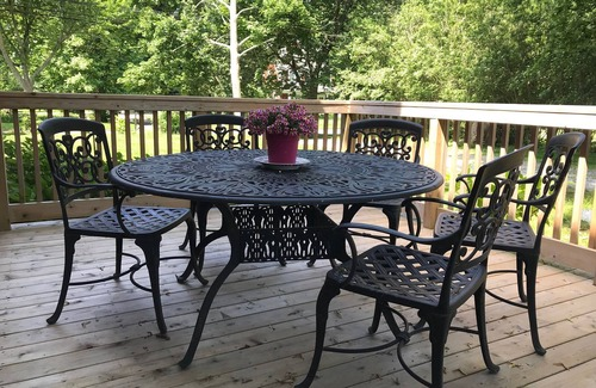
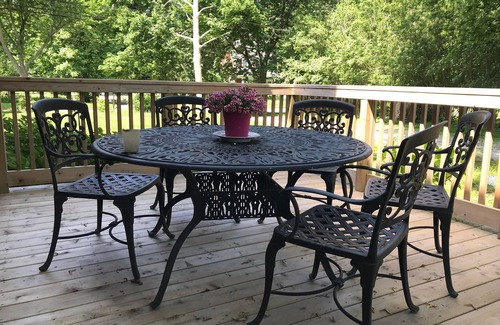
+ cup [114,128,141,153]
